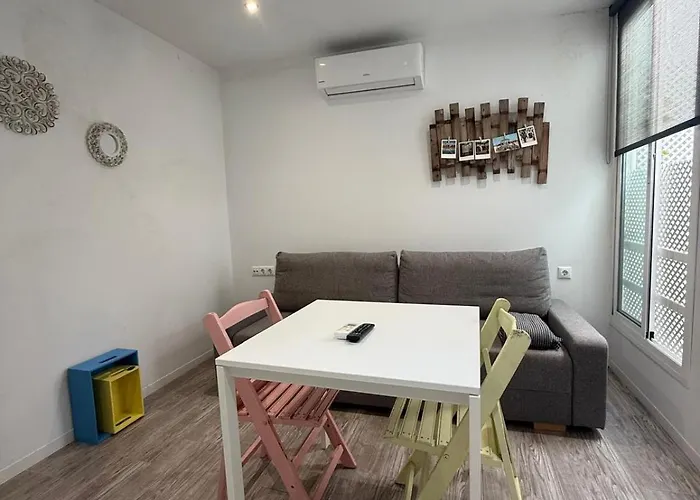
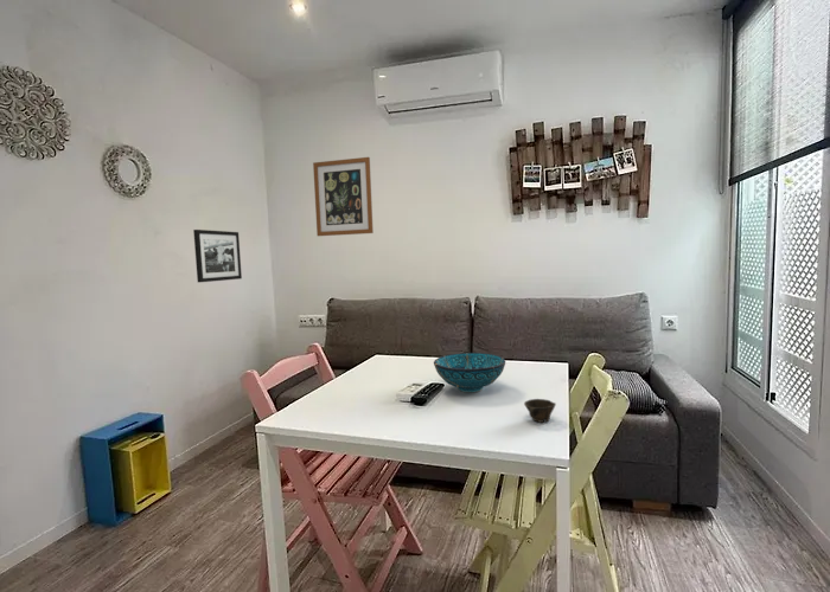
+ decorative bowl [433,352,506,393]
+ picture frame [192,229,243,283]
+ cup [523,398,557,424]
+ wall art [312,156,375,237]
